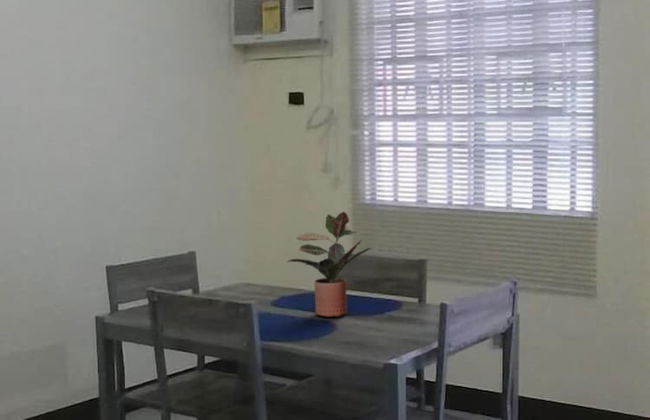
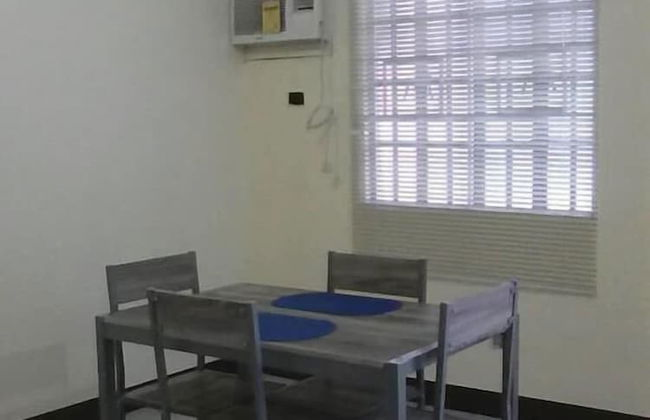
- potted plant [287,210,373,319]
